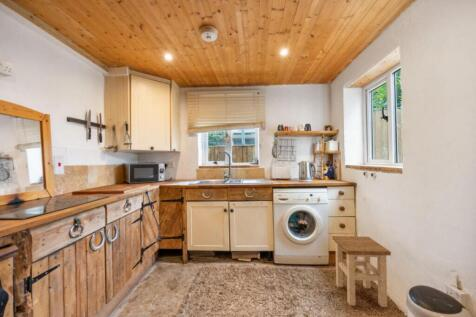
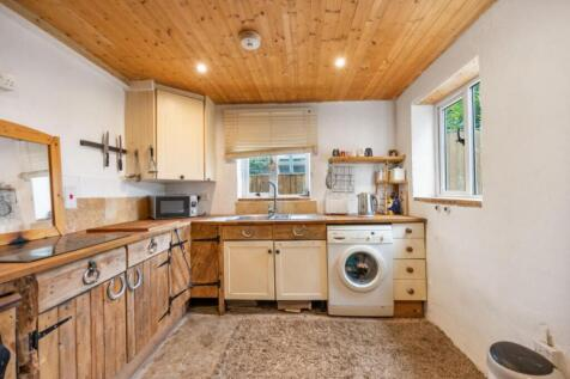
- stool [332,235,392,308]
